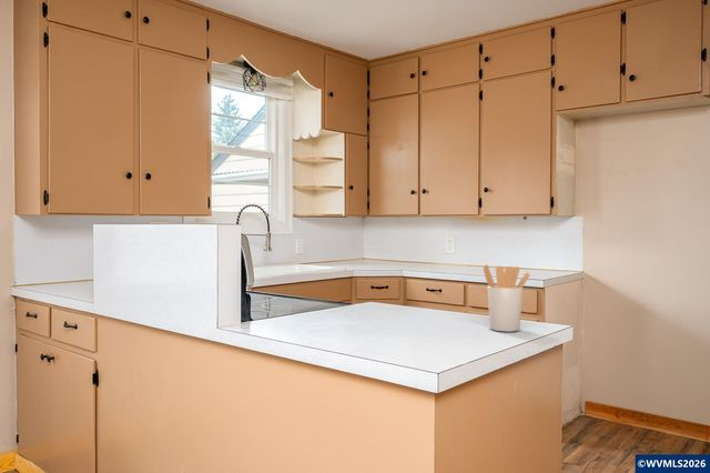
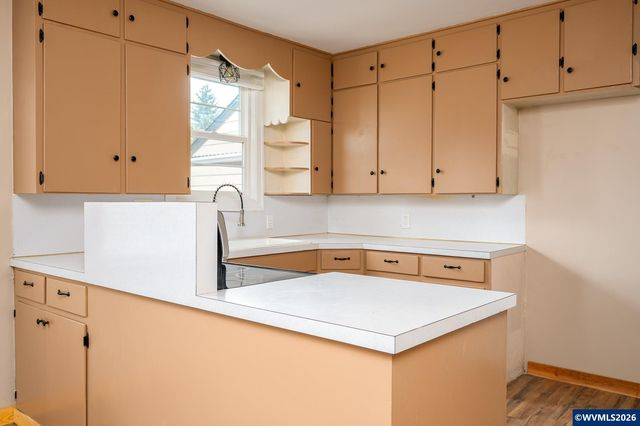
- utensil holder [483,263,531,333]
